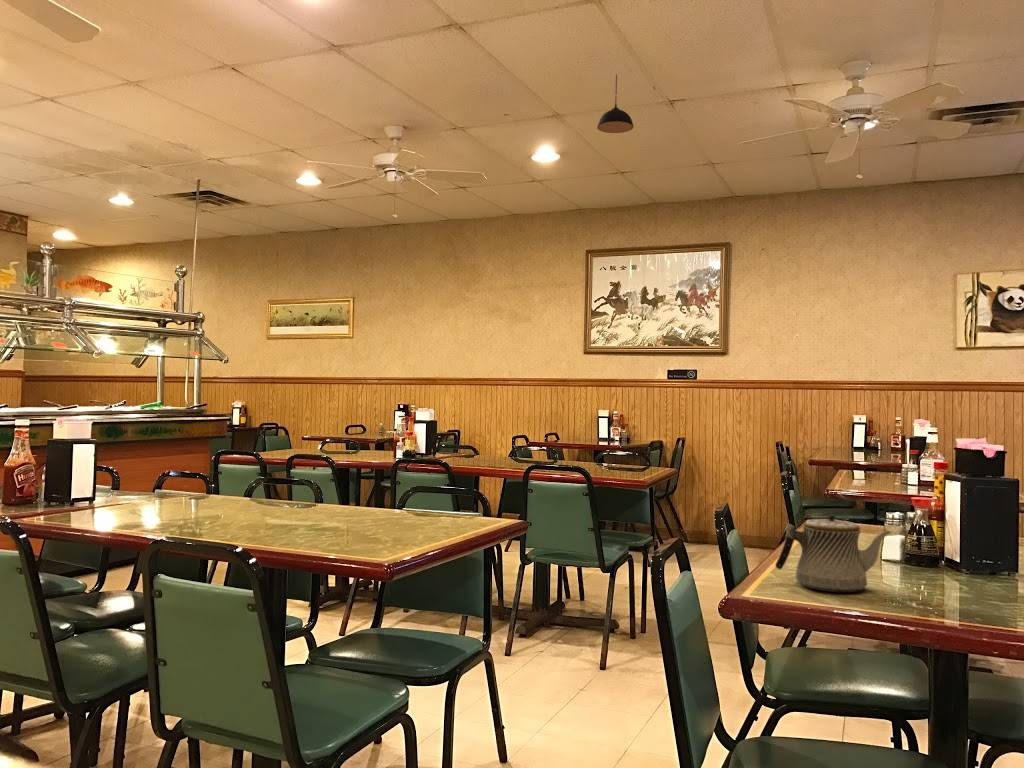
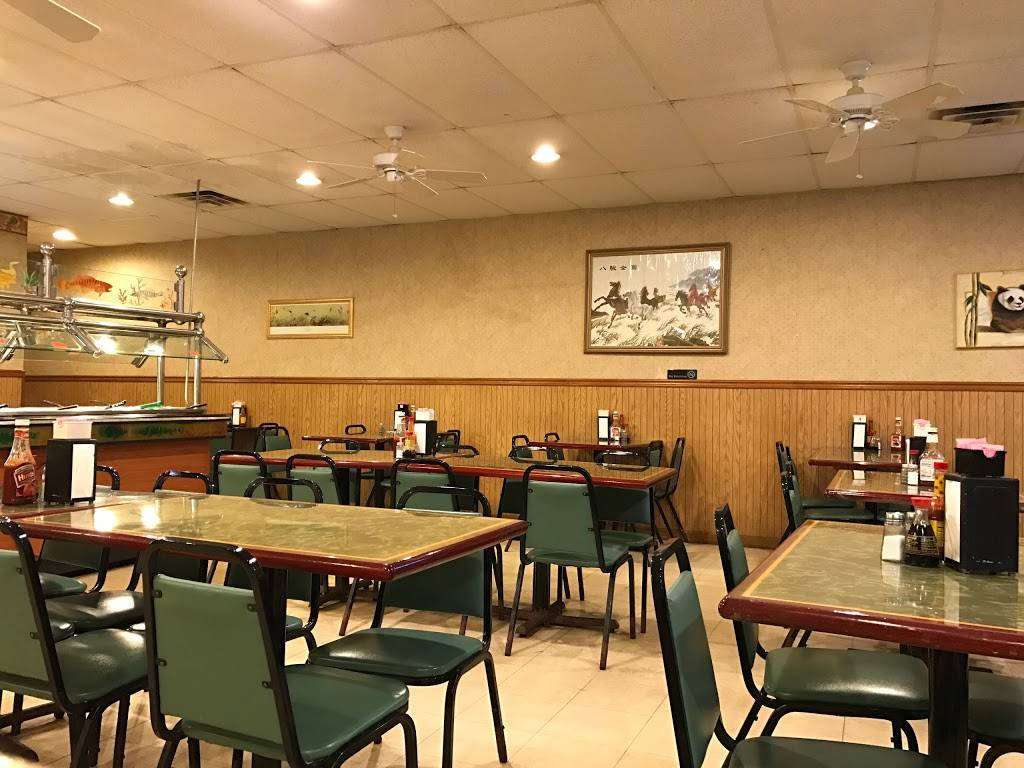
- teapot [774,514,894,593]
- pendant light [596,74,634,134]
